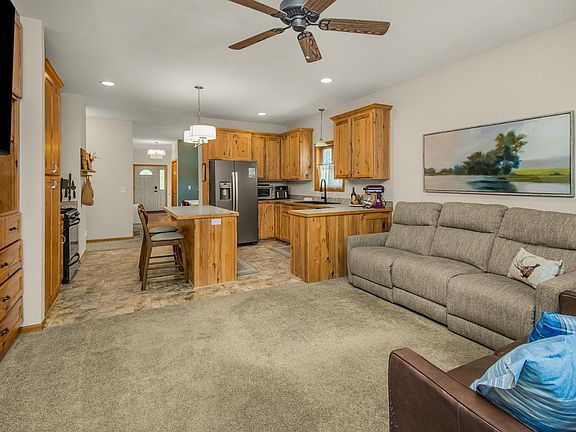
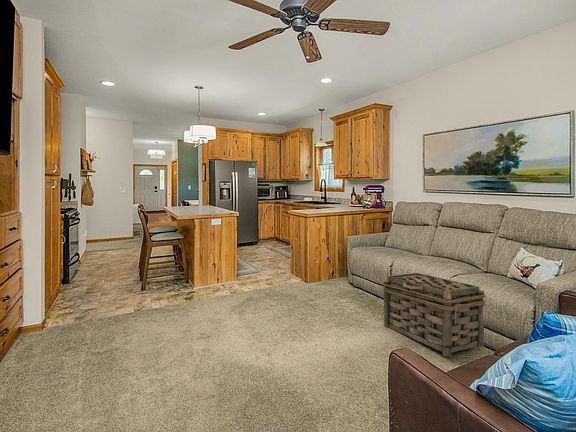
+ basket [381,270,487,357]
